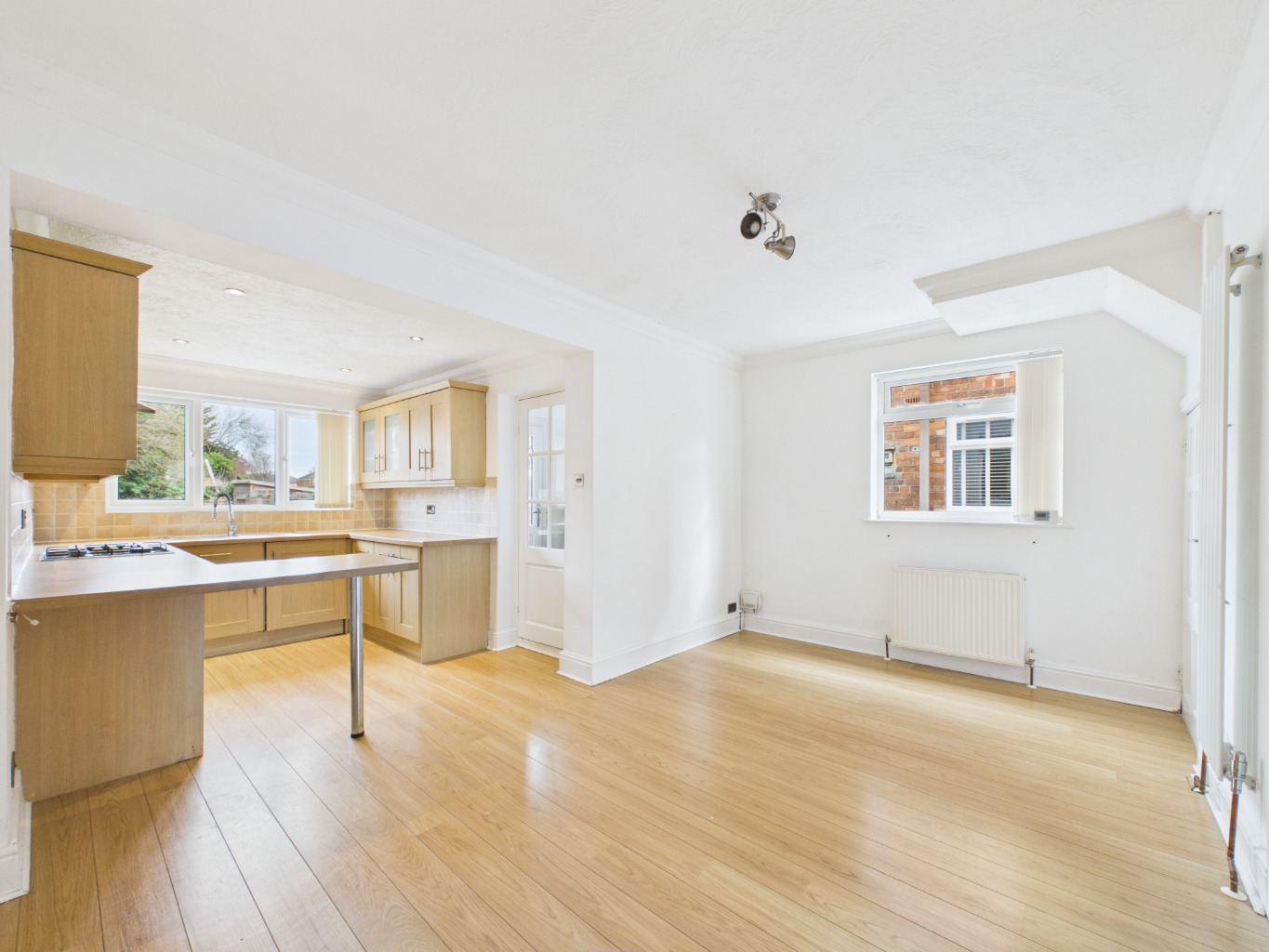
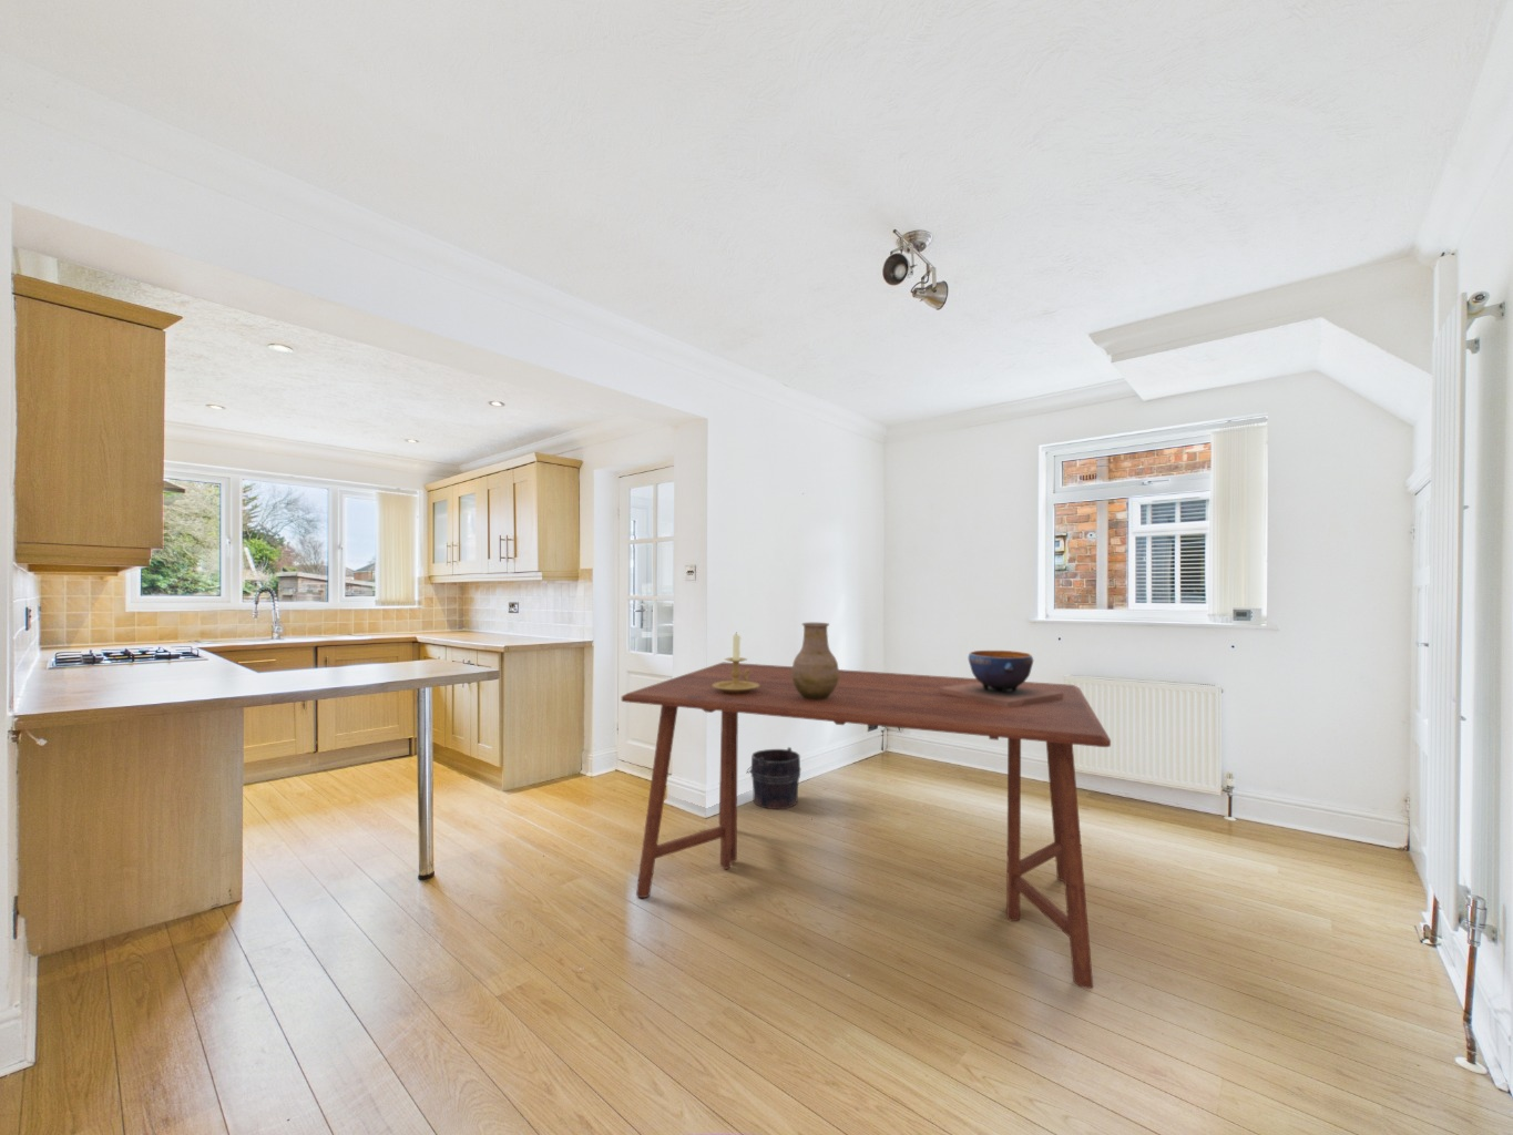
+ candle holder [713,632,759,693]
+ vase [792,622,841,700]
+ decorative bowl [938,650,1064,707]
+ bucket [745,746,802,811]
+ dining table [621,662,1111,990]
